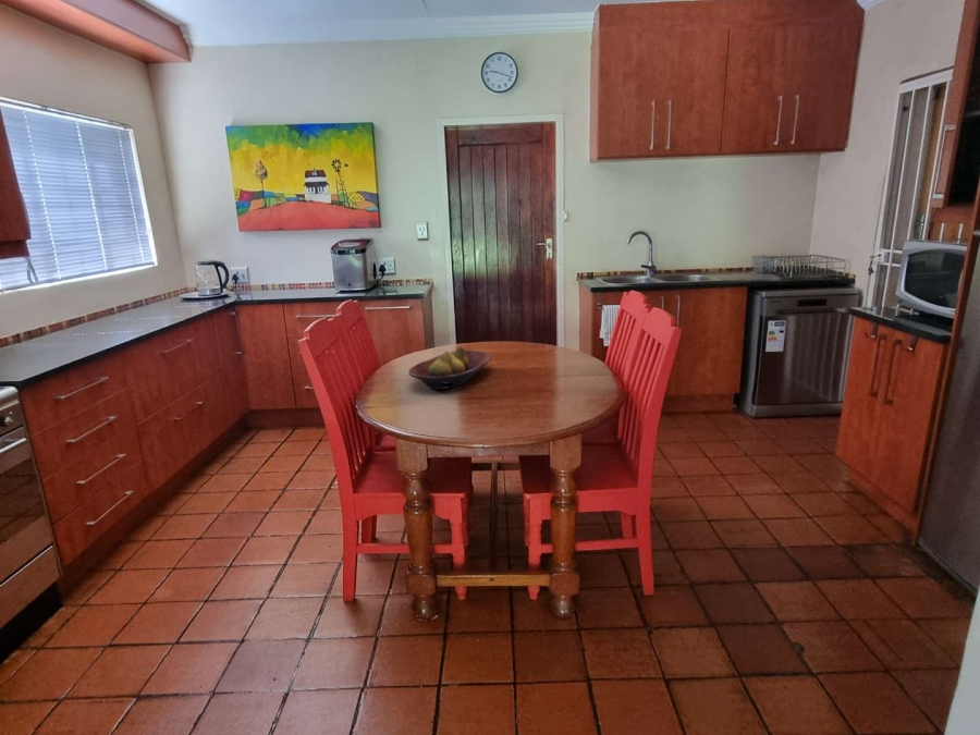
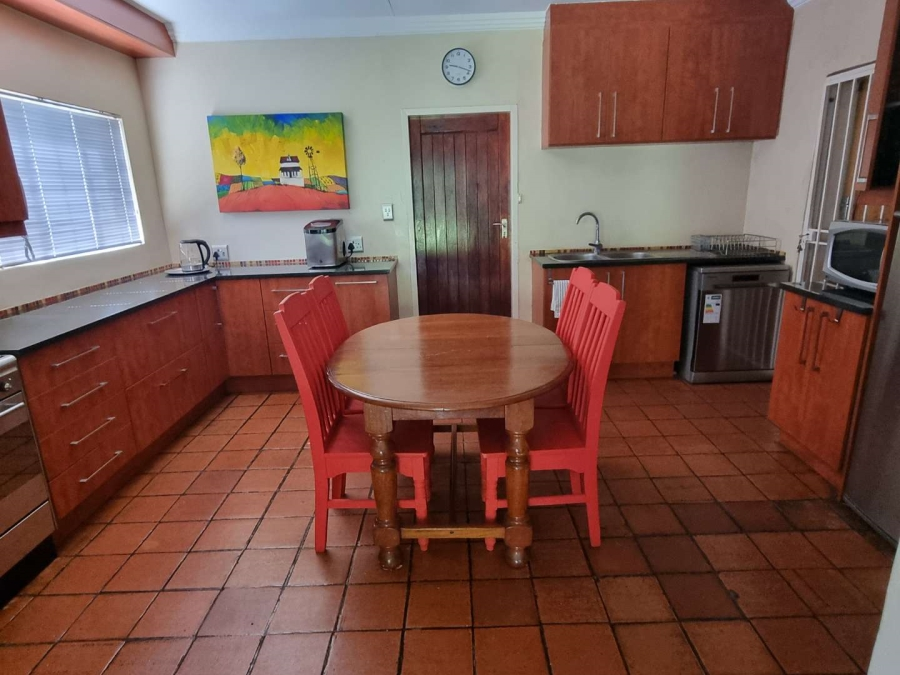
- fruit bowl [407,345,492,391]
